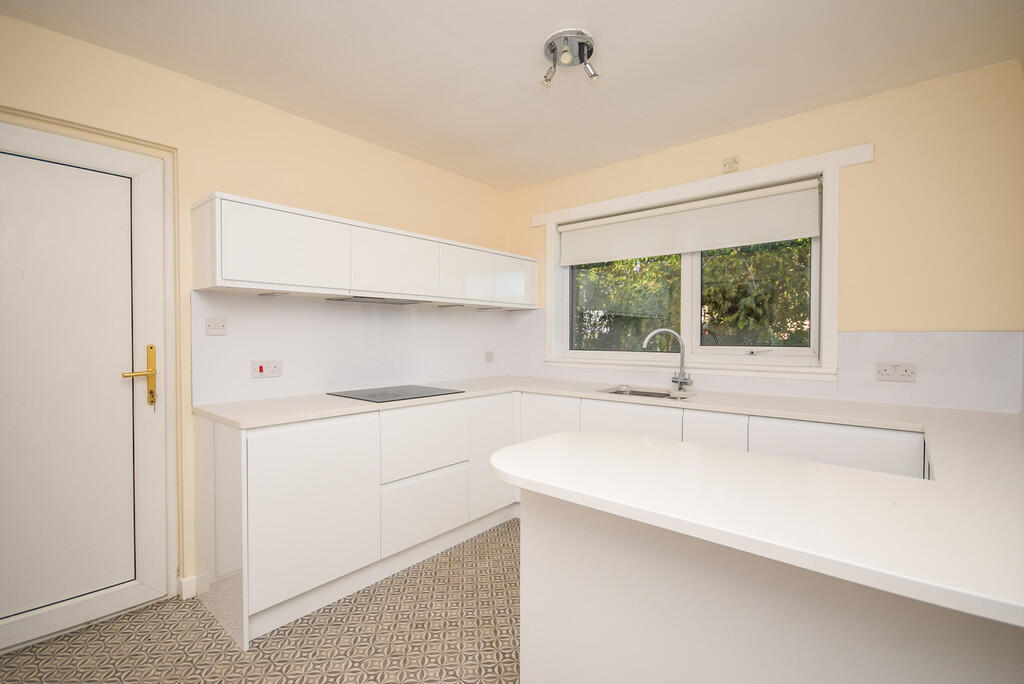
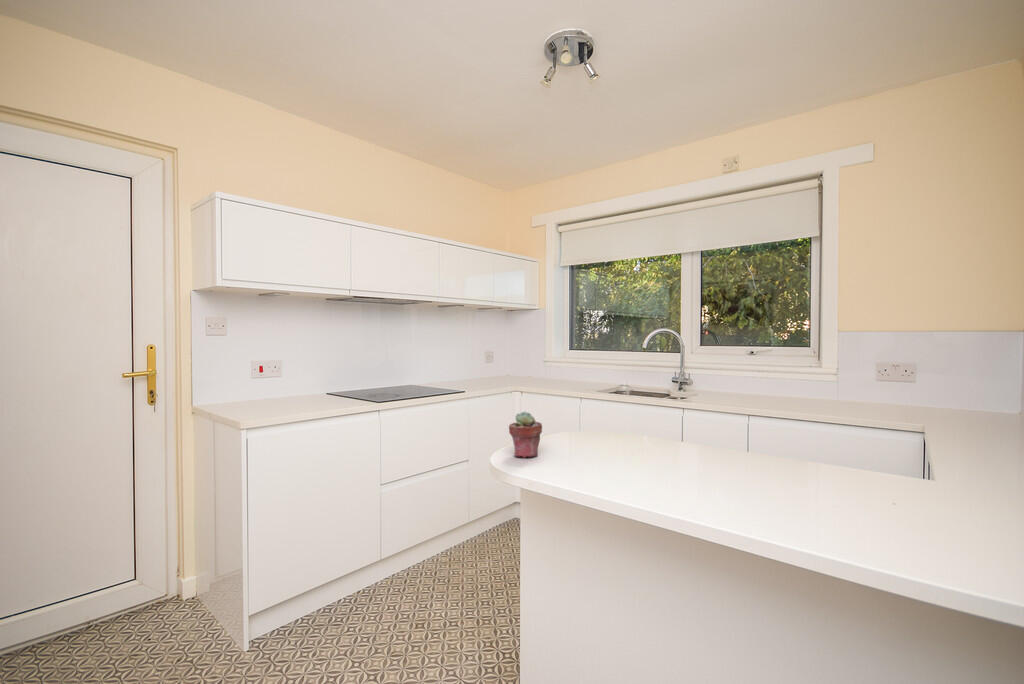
+ potted succulent [508,411,543,458]
